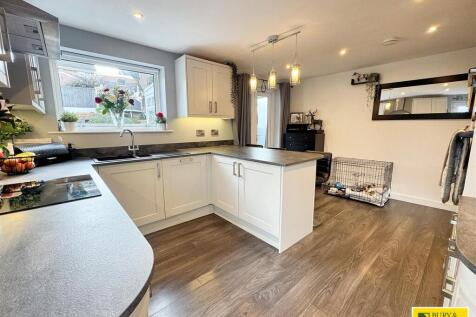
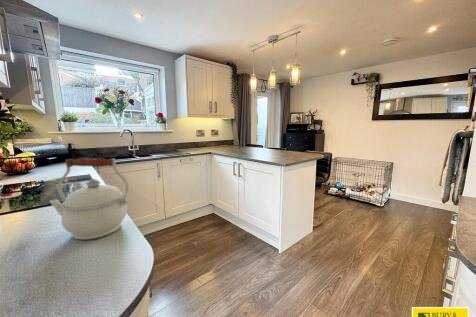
+ kettle [48,157,130,240]
